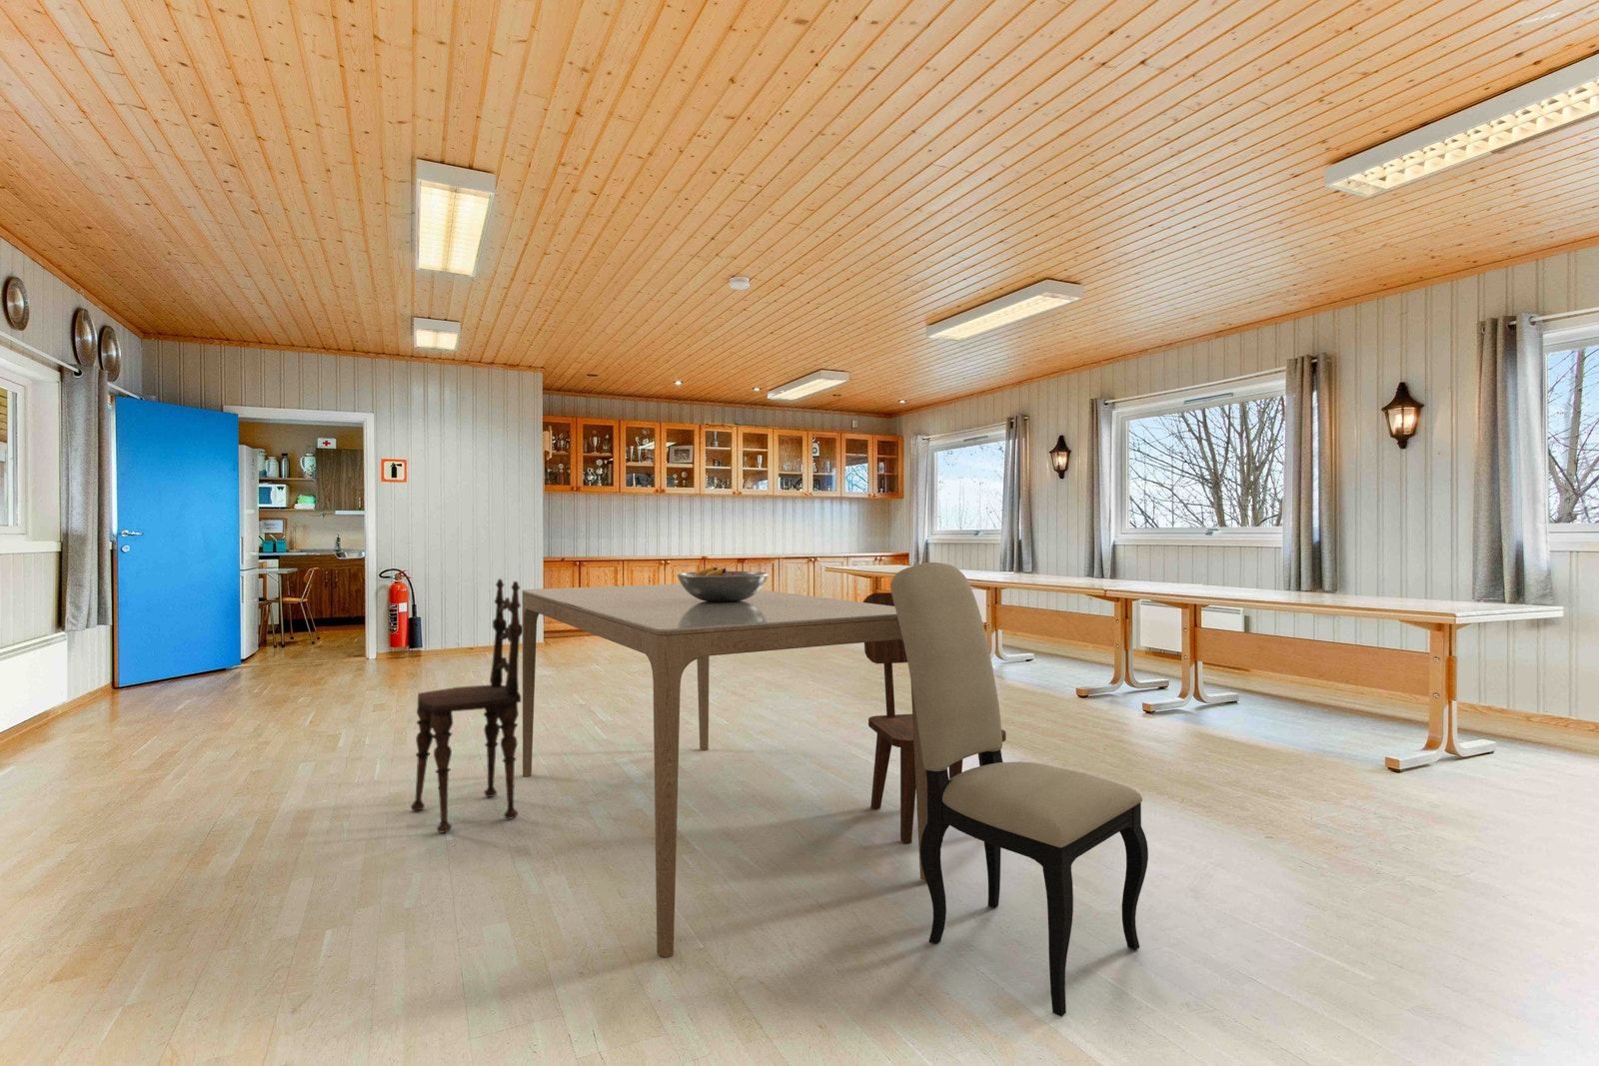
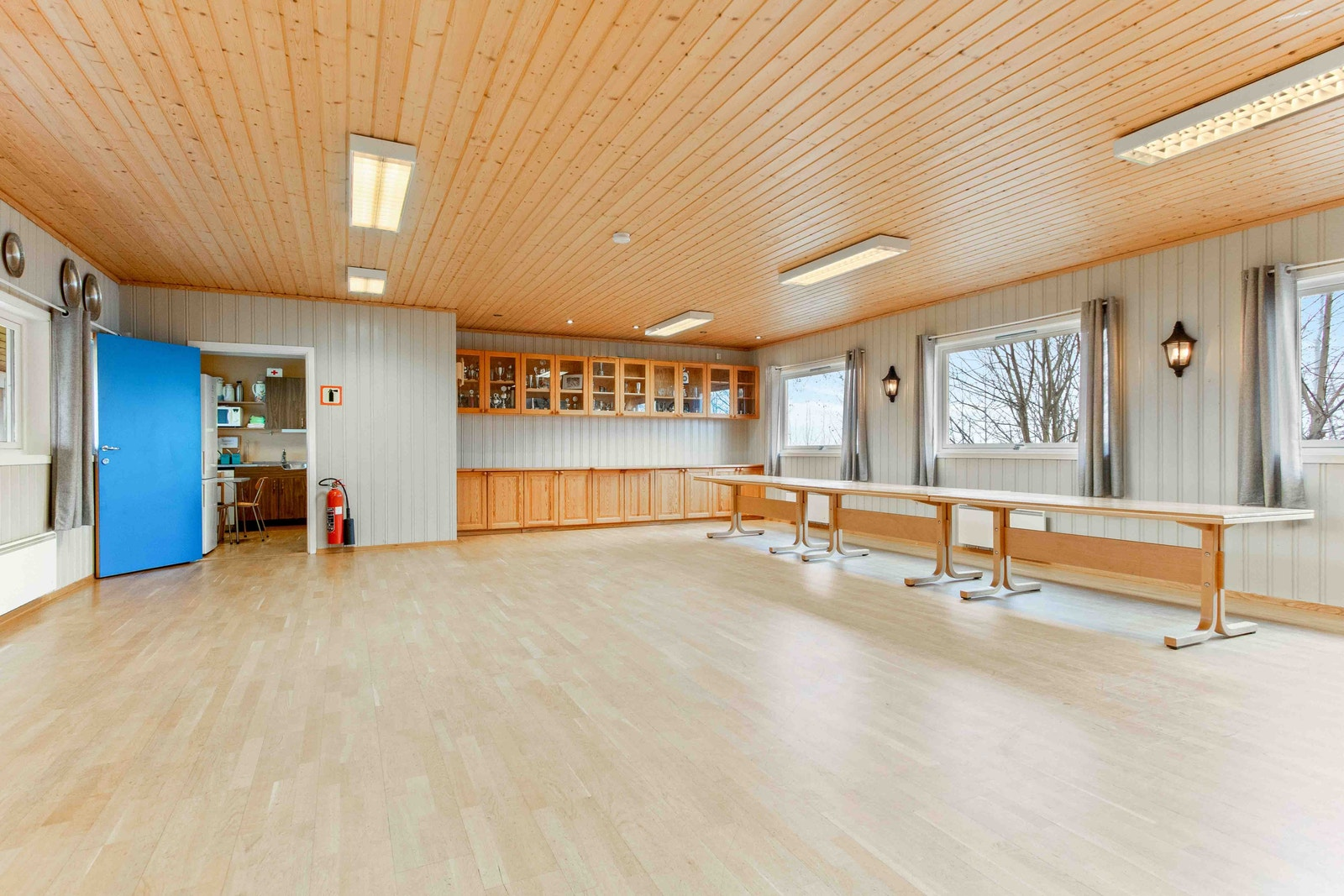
- dining chair [890,562,1149,1018]
- dining table [521,583,928,958]
- dining chair [409,578,522,833]
- dining chair [863,591,1008,845]
- fruit bowl [676,566,770,602]
